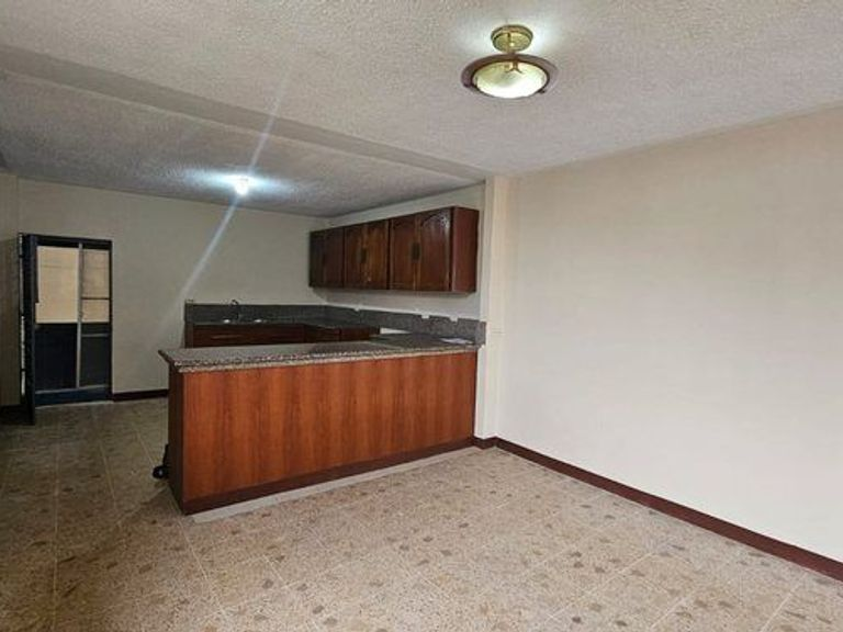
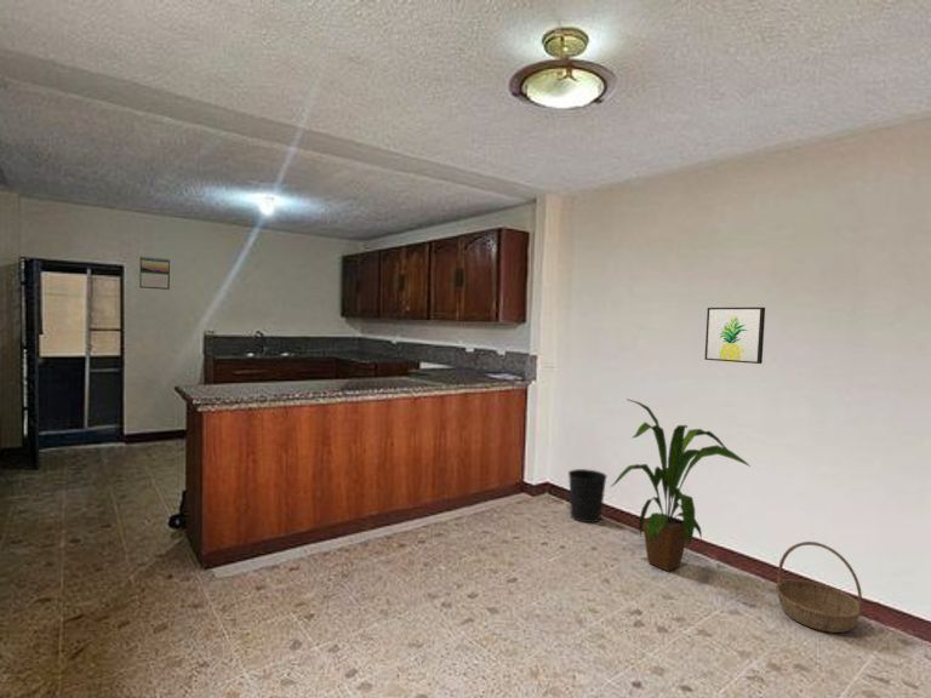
+ basket [775,540,864,634]
+ house plant [610,399,752,572]
+ wastebasket [567,468,609,524]
+ calendar [138,256,171,291]
+ wall art [703,307,766,365]
